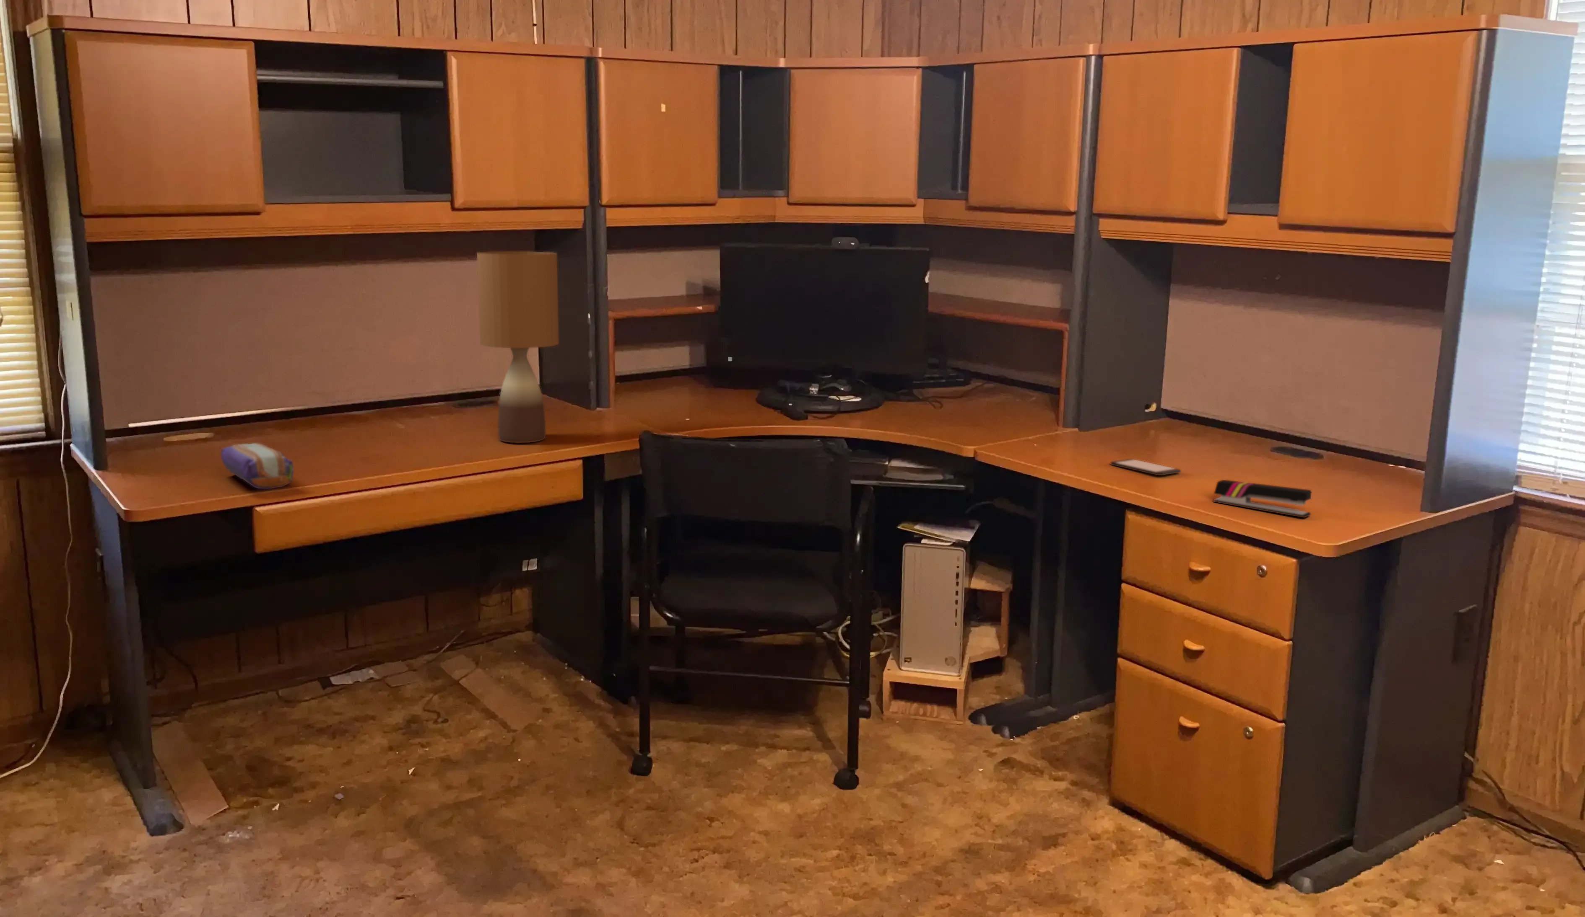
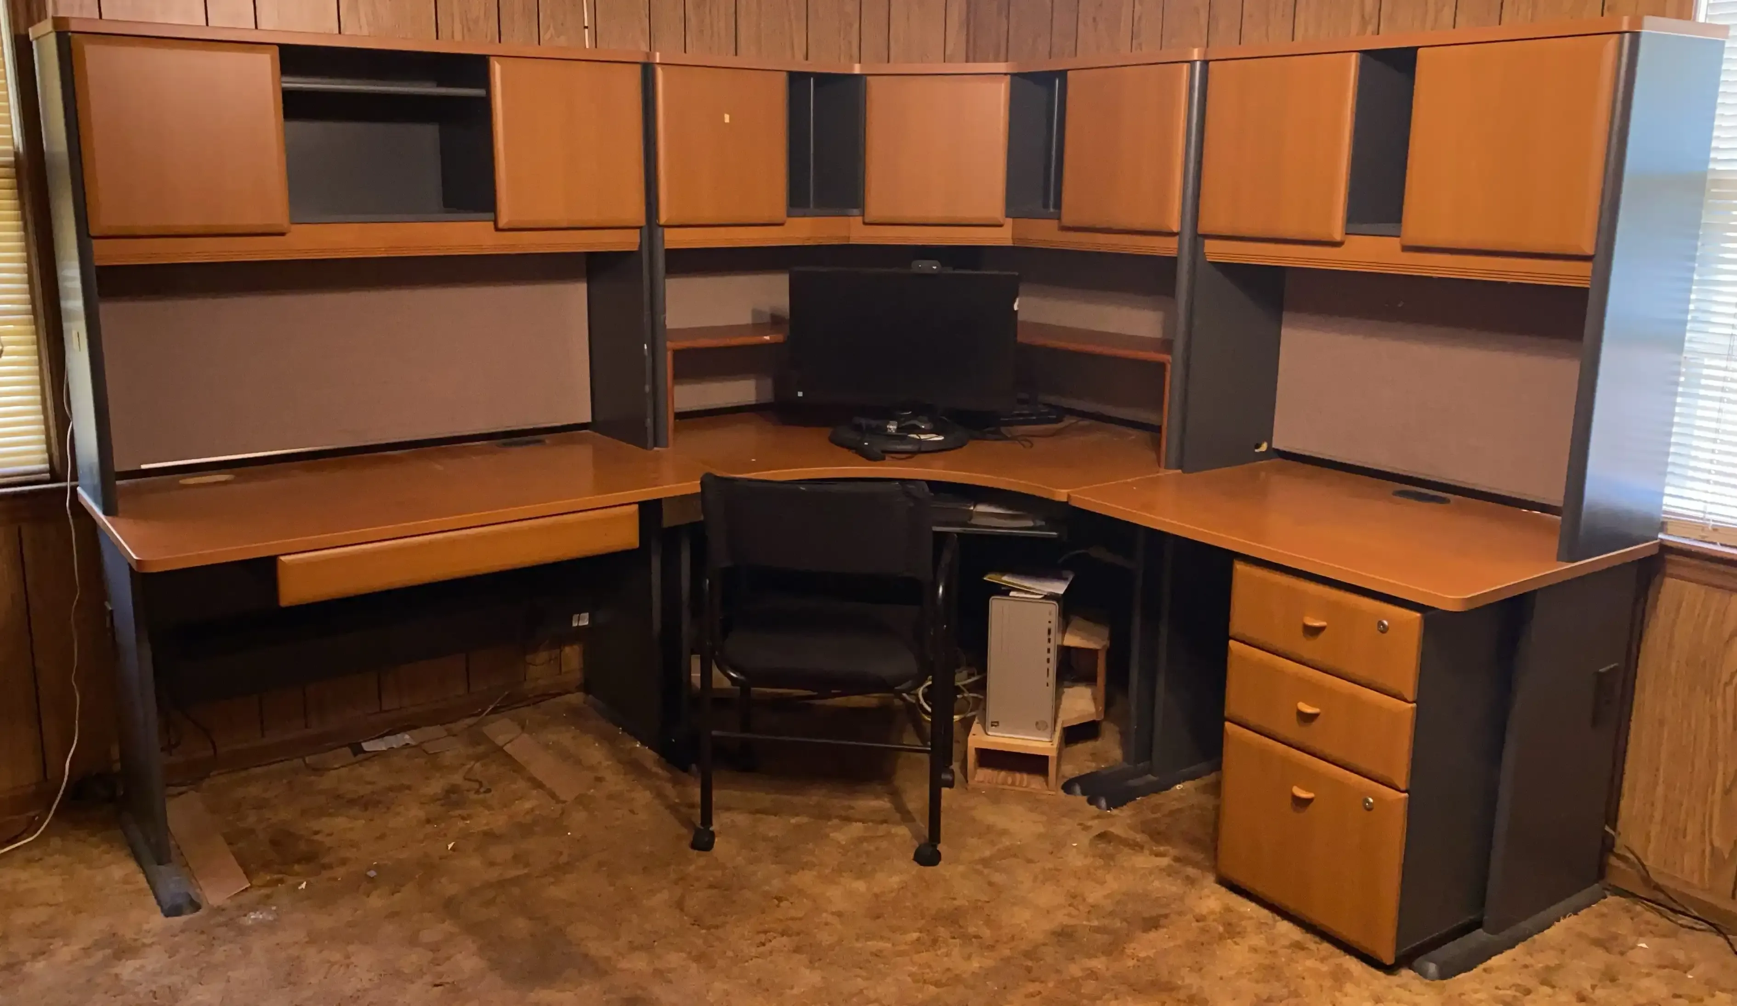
- smartphone [1110,458,1181,476]
- pencil case [221,443,294,489]
- table lamp [476,251,559,443]
- stapler [1213,479,1312,519]
